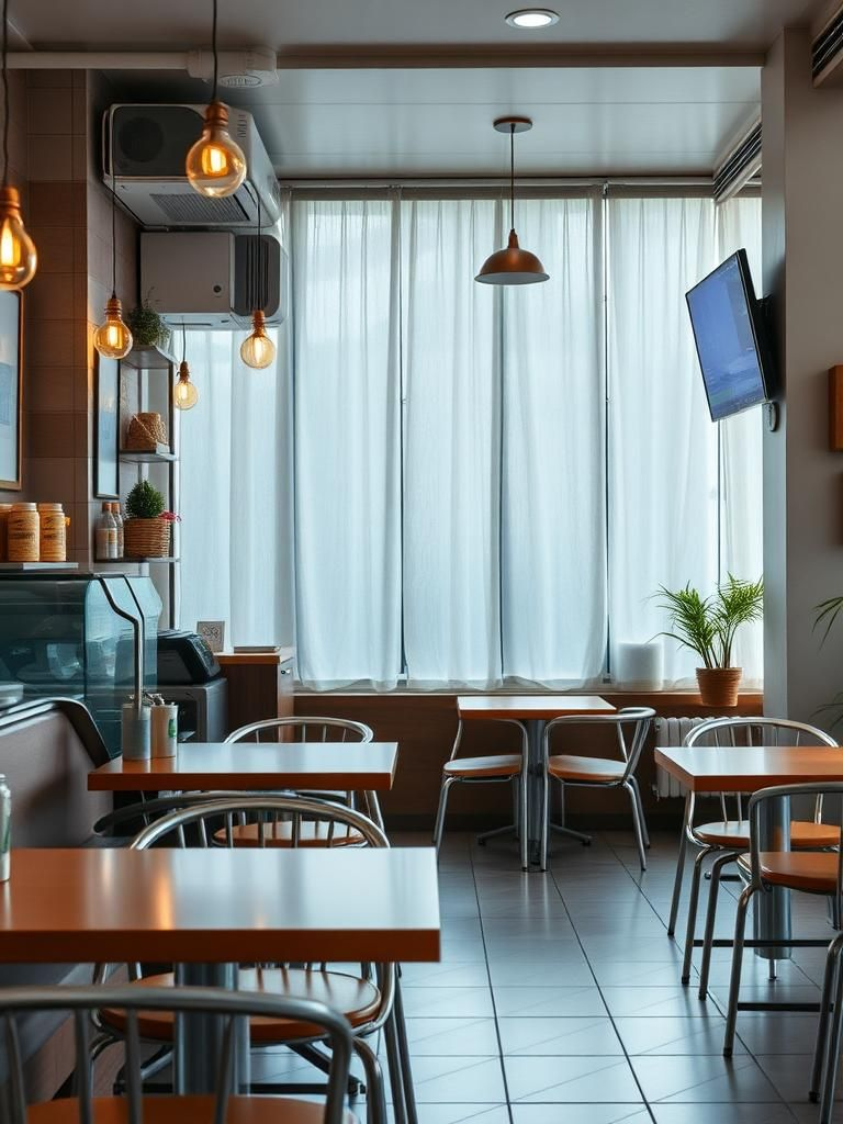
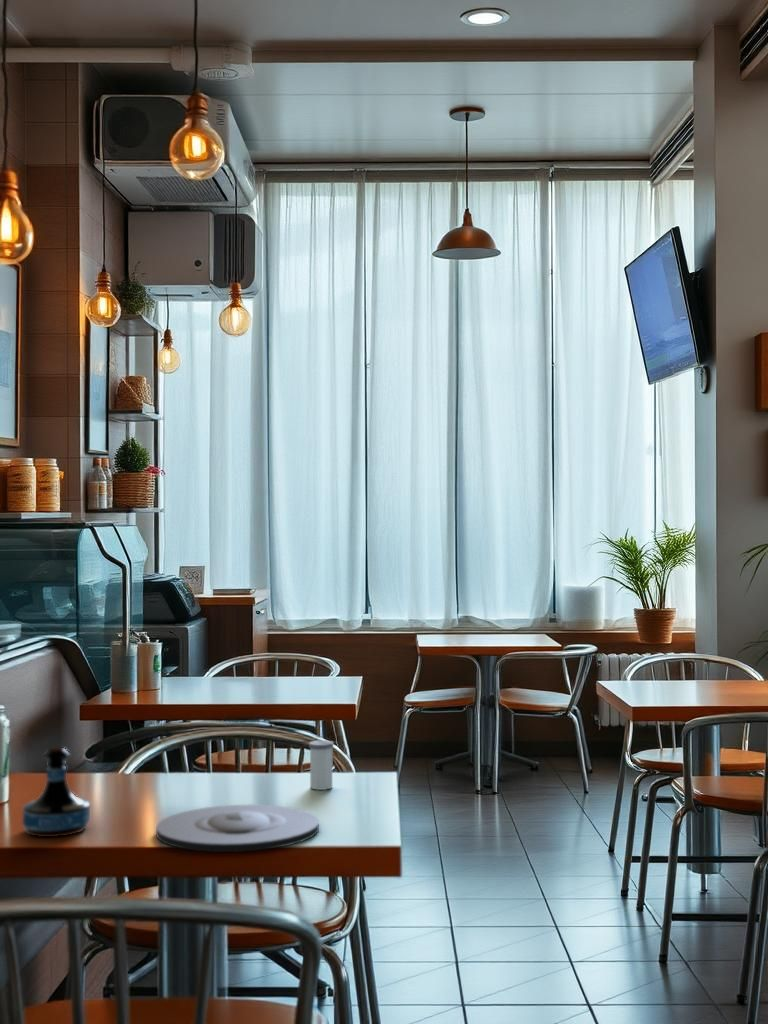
+ plate [155,804,320,853]
+ salt shaker [308,739,334,791]
+ tequila bottle [22,747,91,838]
